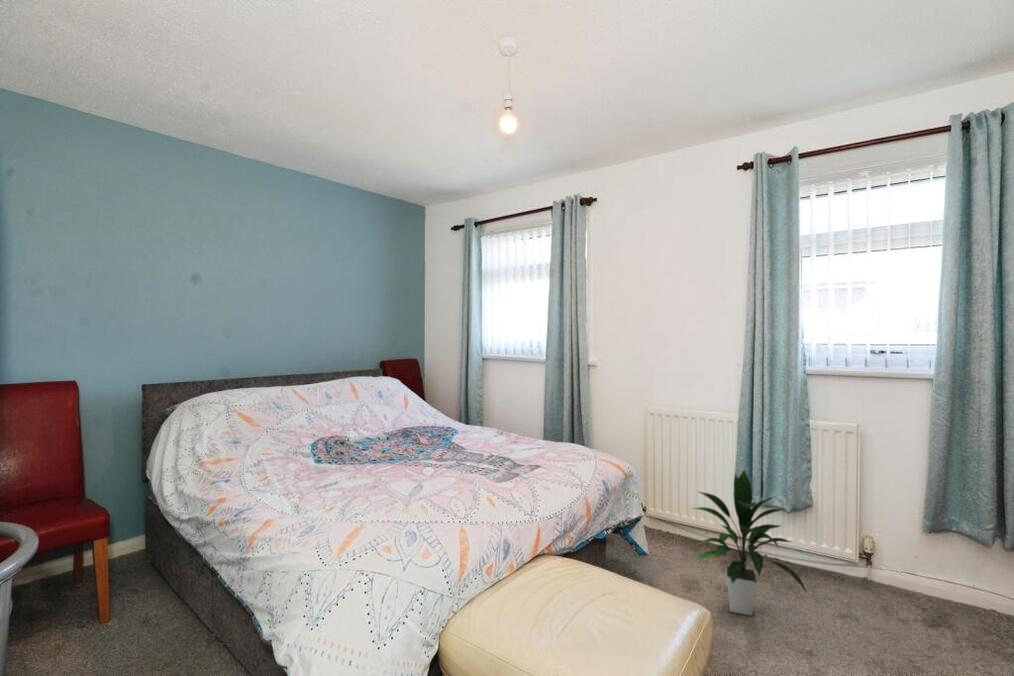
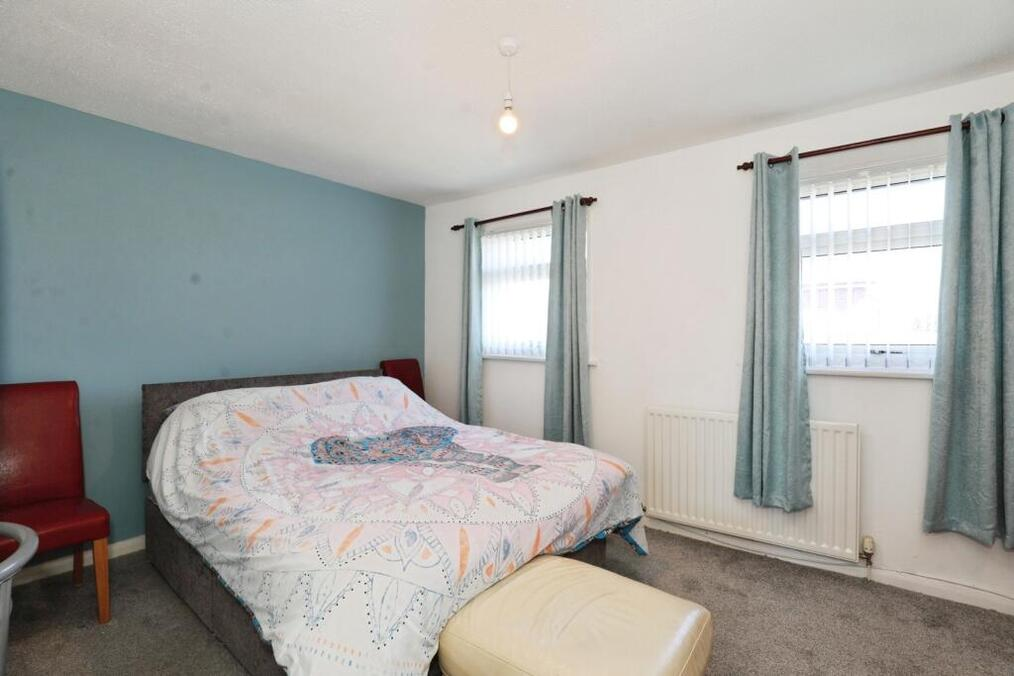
- indoor plant [691,468,809,617]
